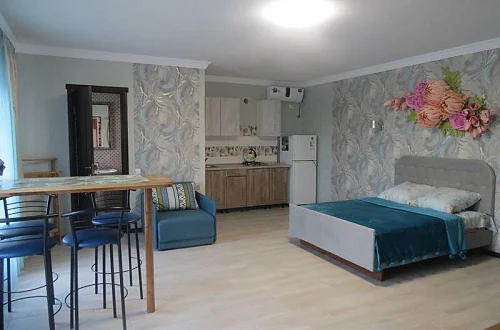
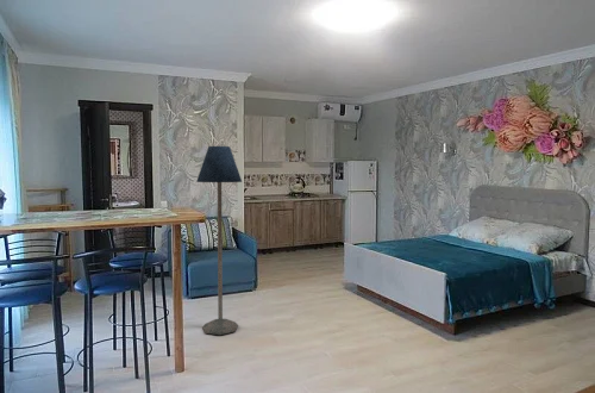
+ floor lamp [195,145,243,336]
